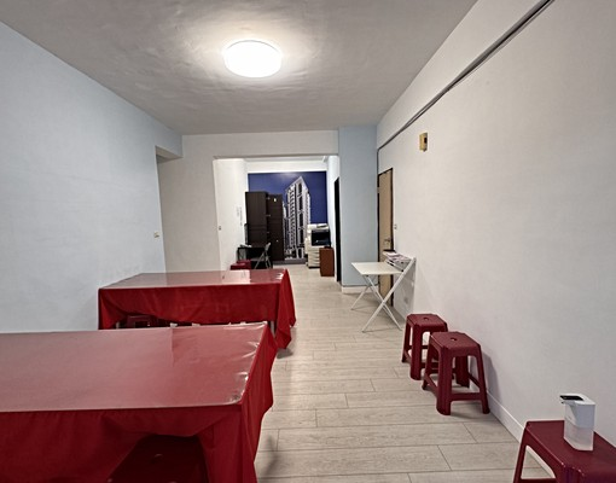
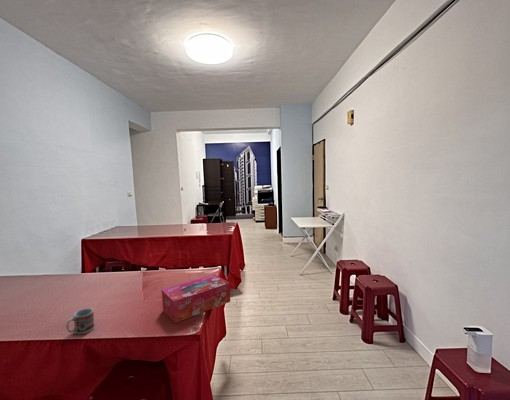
+ cup [65,307,95,335]
+ tissue box [161,273,231,324]
